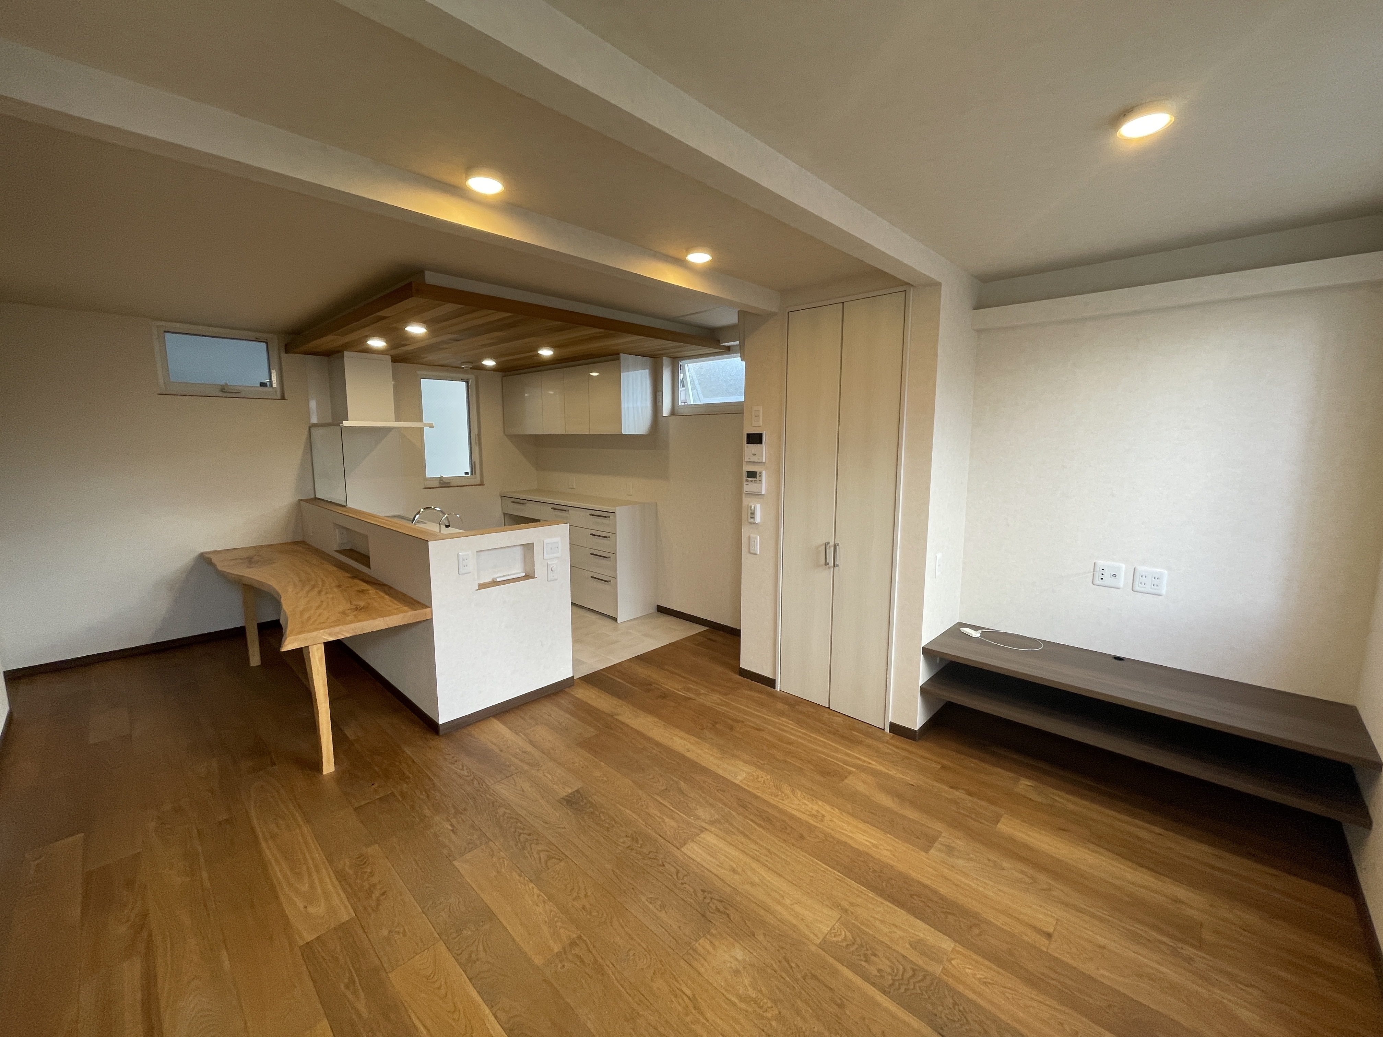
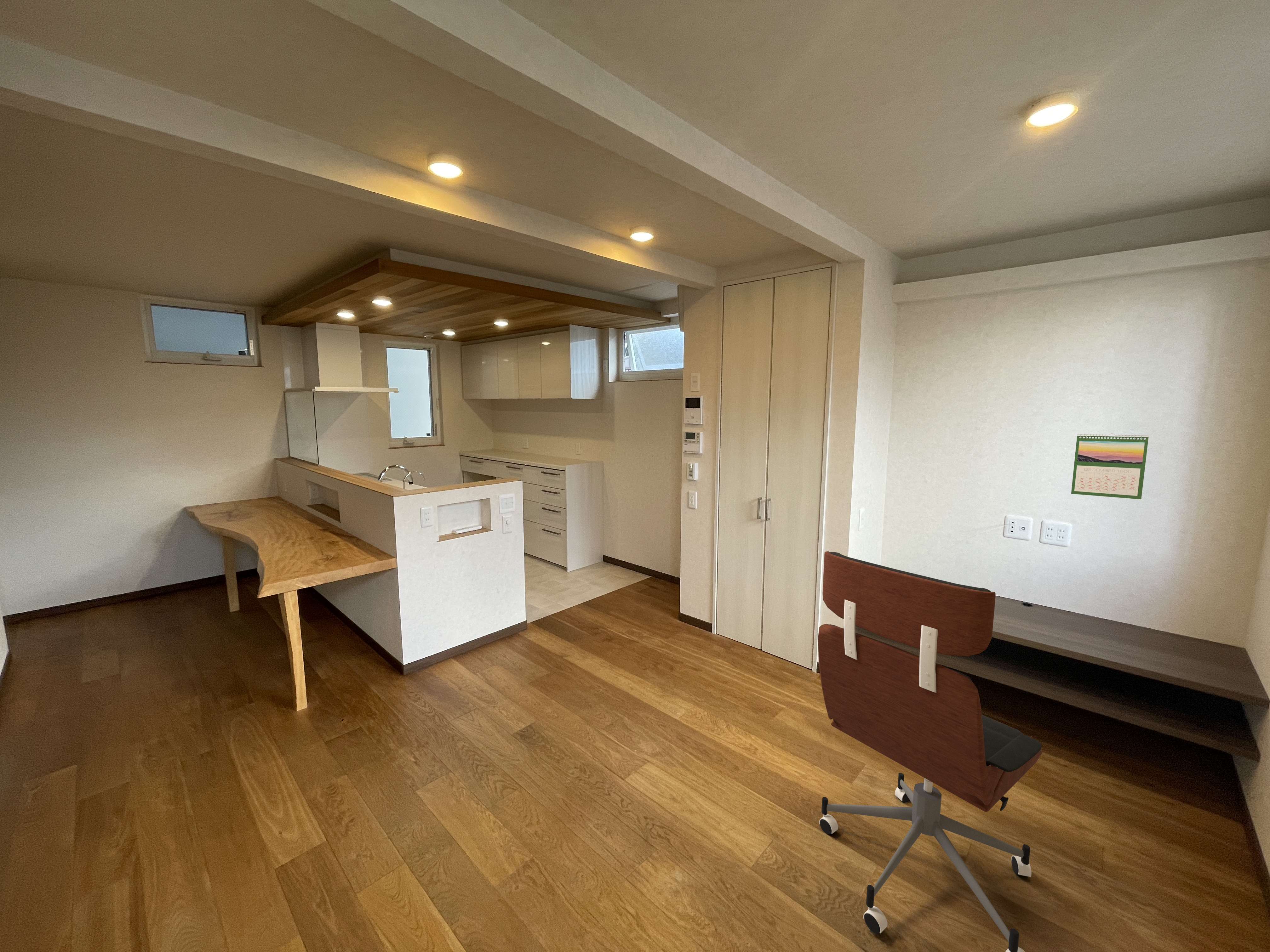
+ office chair [818,551,1043,952]
+ calendar [1071,433,1149,500]
